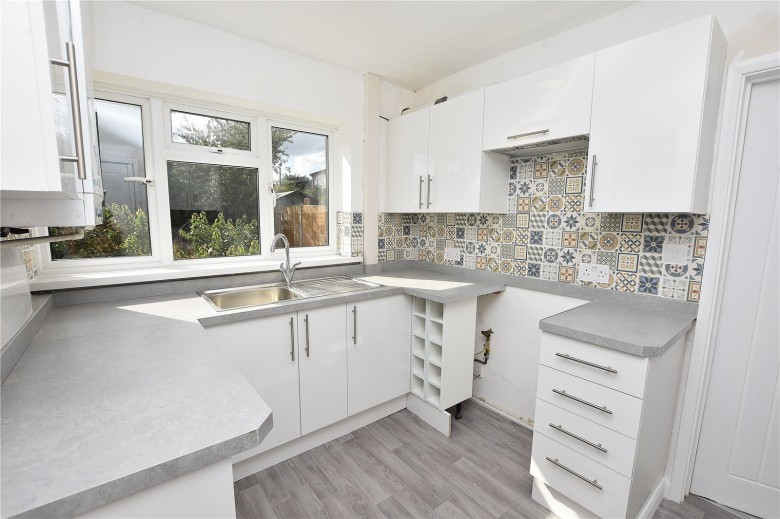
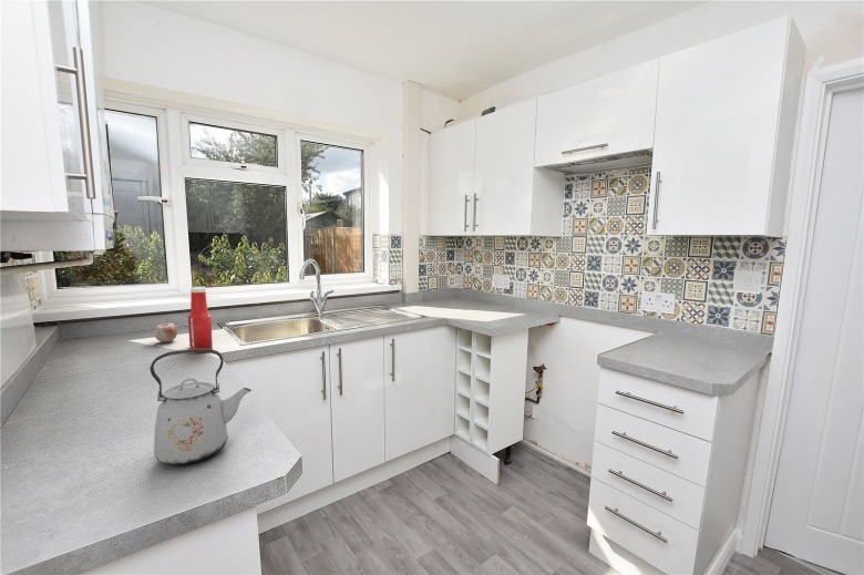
+ apple [153,321,178,343]
+ kettle [150,348,253,466]
+ soap bottle [187,286,214,355]
